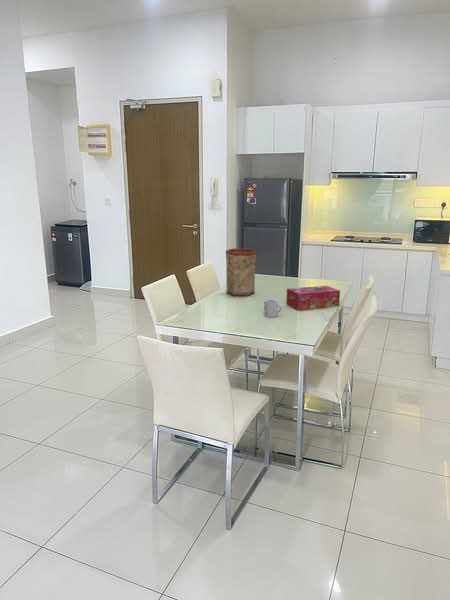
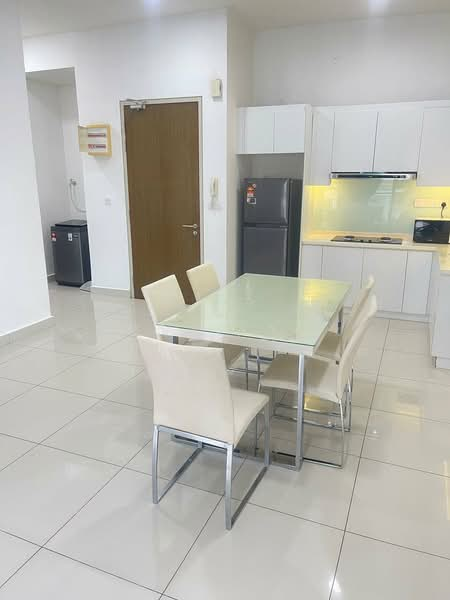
- cup [263,299,282,318]
- tissue box [285,285,341,311]
- vase [225,248,257,297]
